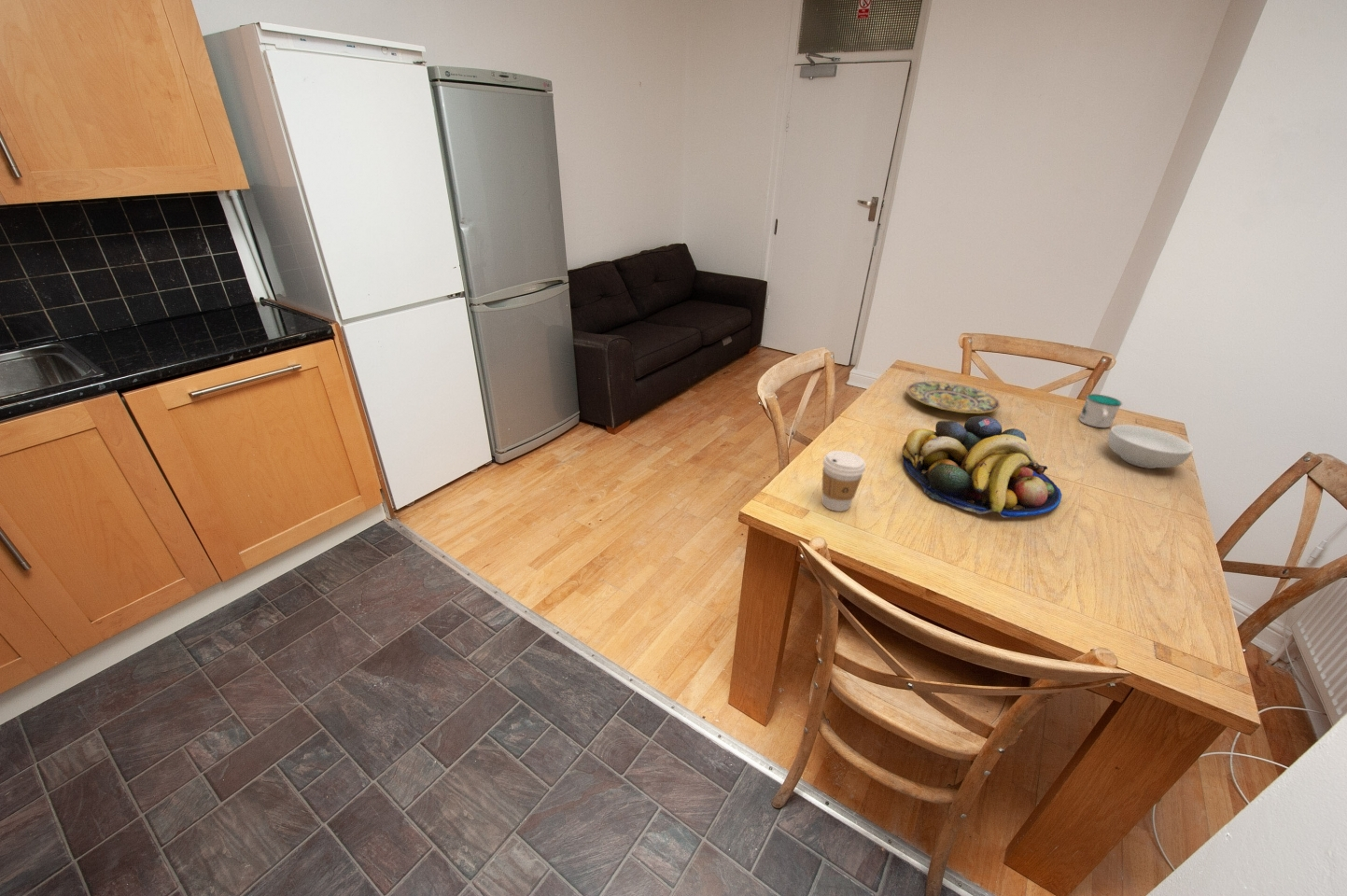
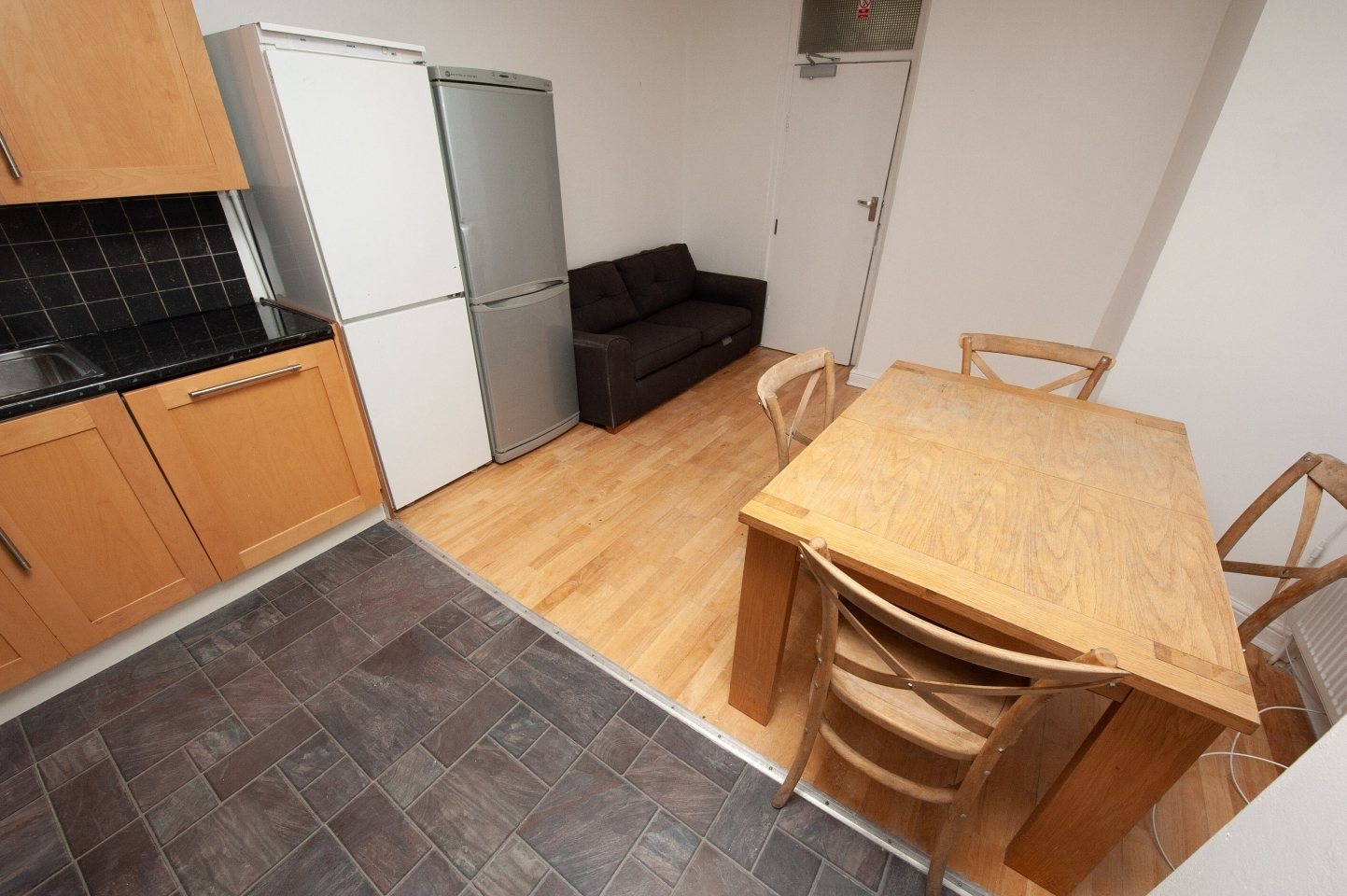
- fruit bowl [902,415,1062,519]
- mug [1078,393,1123,428]
- coffee cup [821,450,866,512]
- cereal bowl [1107,424,1194,469]
- plate [905,380,1001,414]
